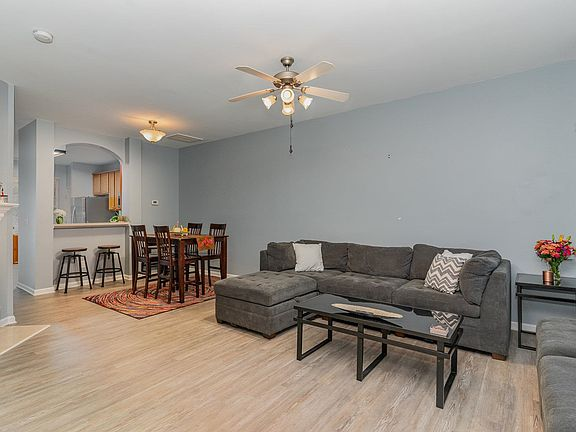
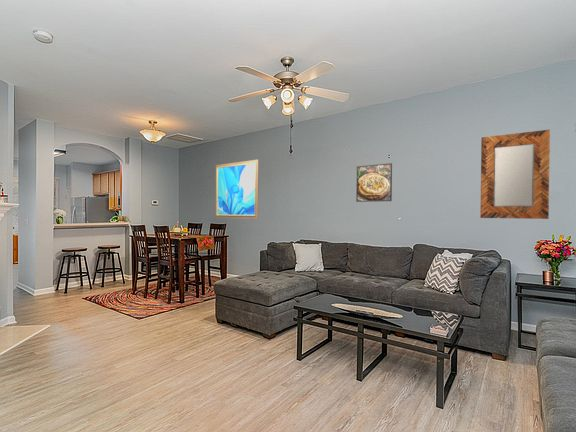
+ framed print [355,162,393,203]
+ wall art [214,159,259,220]
+ home mirror [479,129,551,220]
